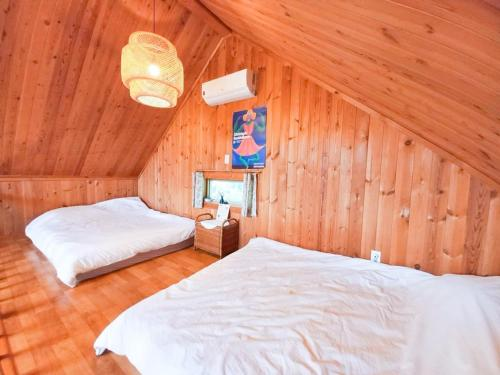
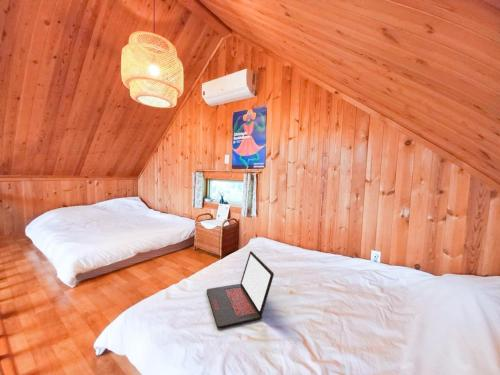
+ laptop [206,250,275,329]
